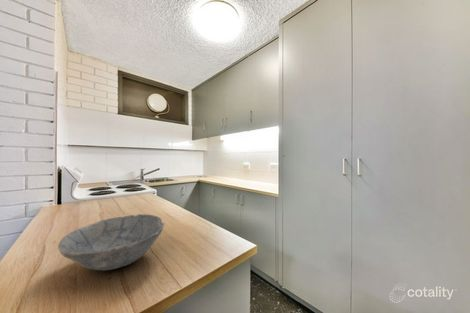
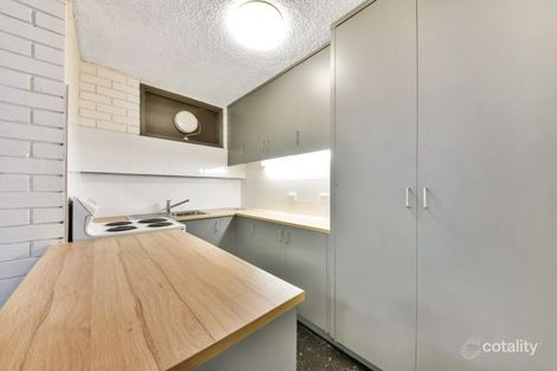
- bowl [57,213,165,271]
